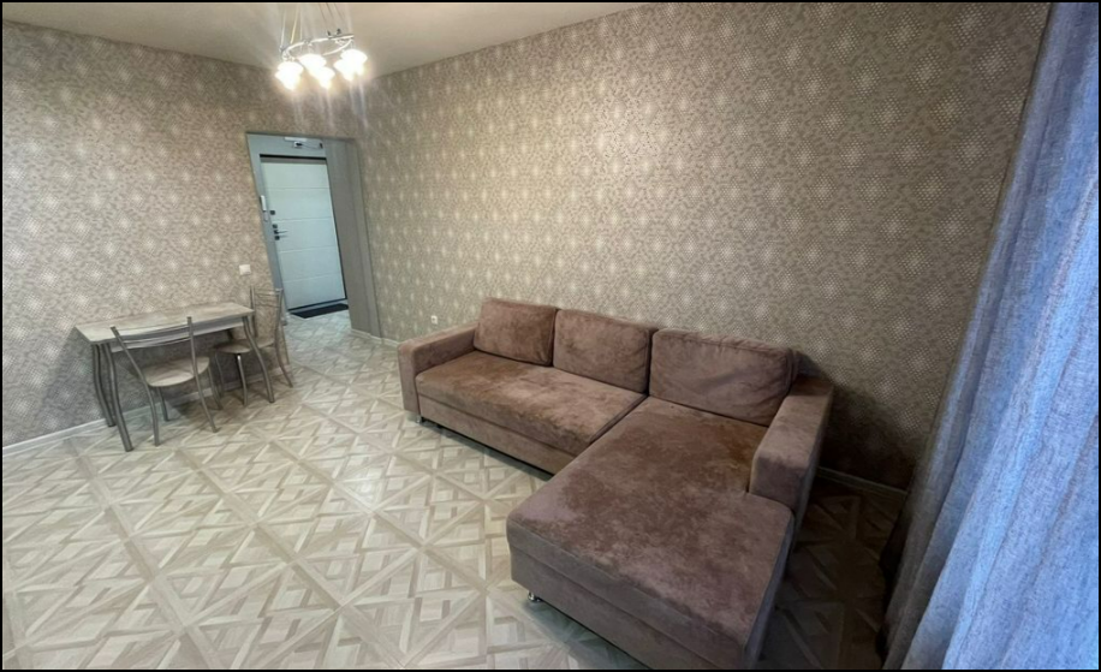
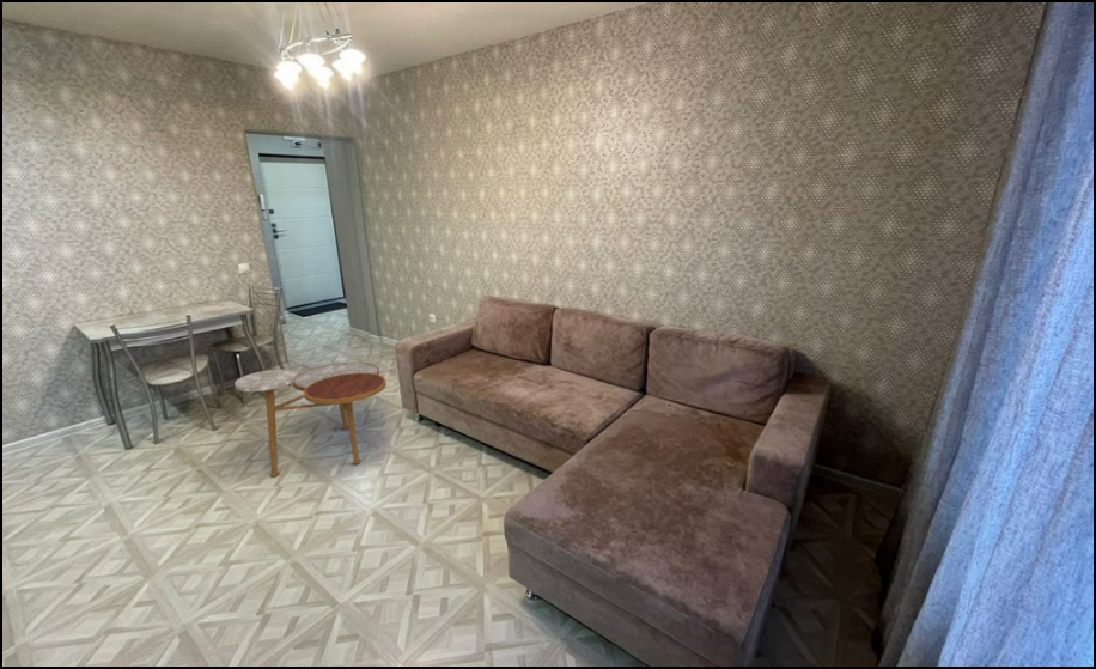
+ side table [233,361,388,478]
